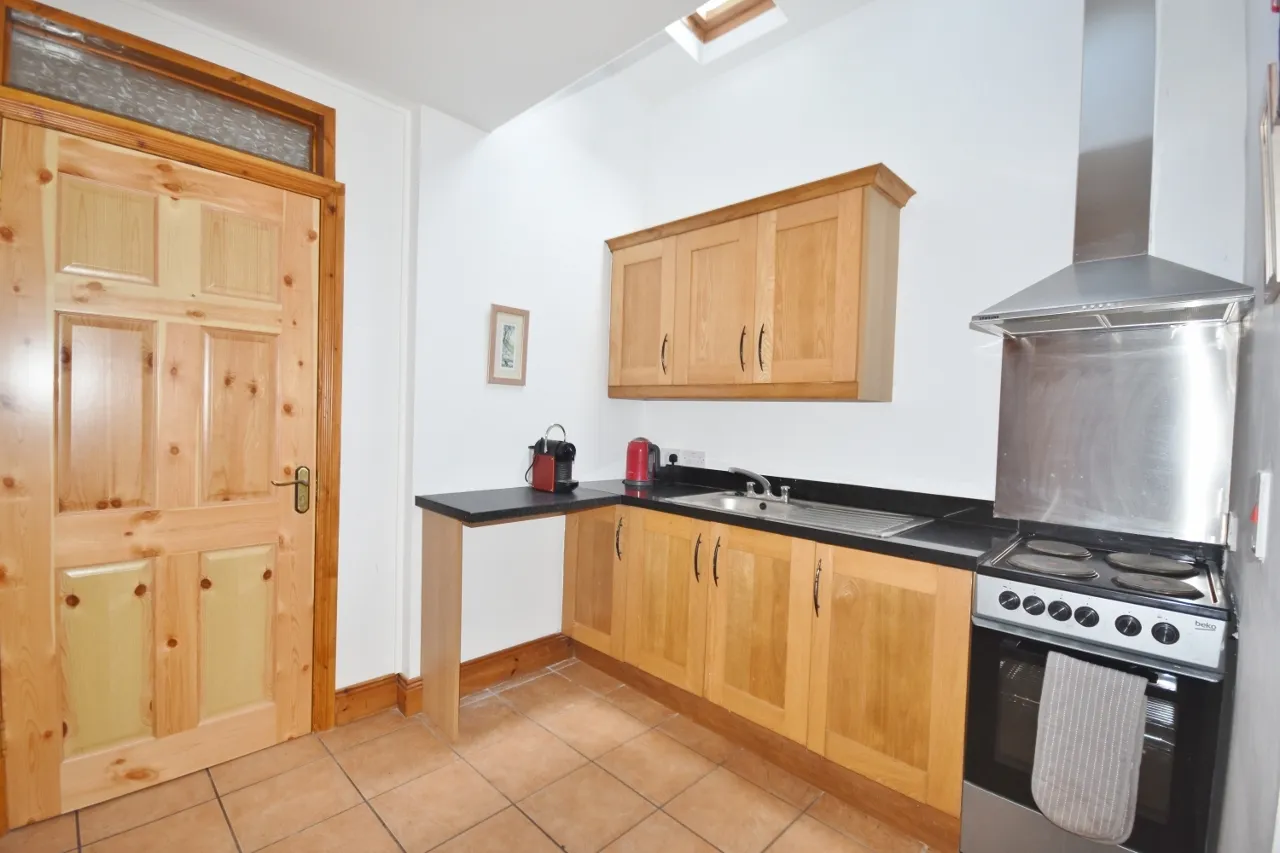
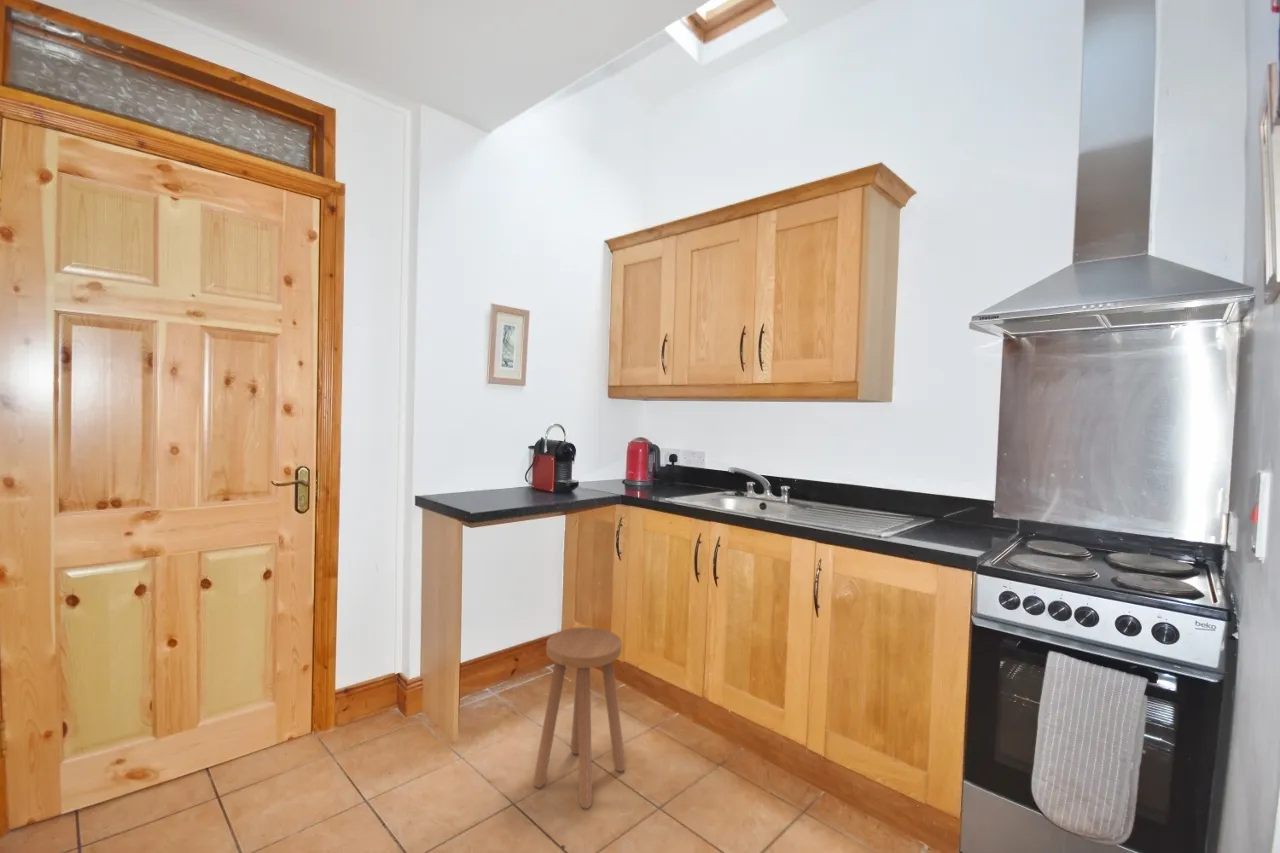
+ stool [532,626,627,810]
